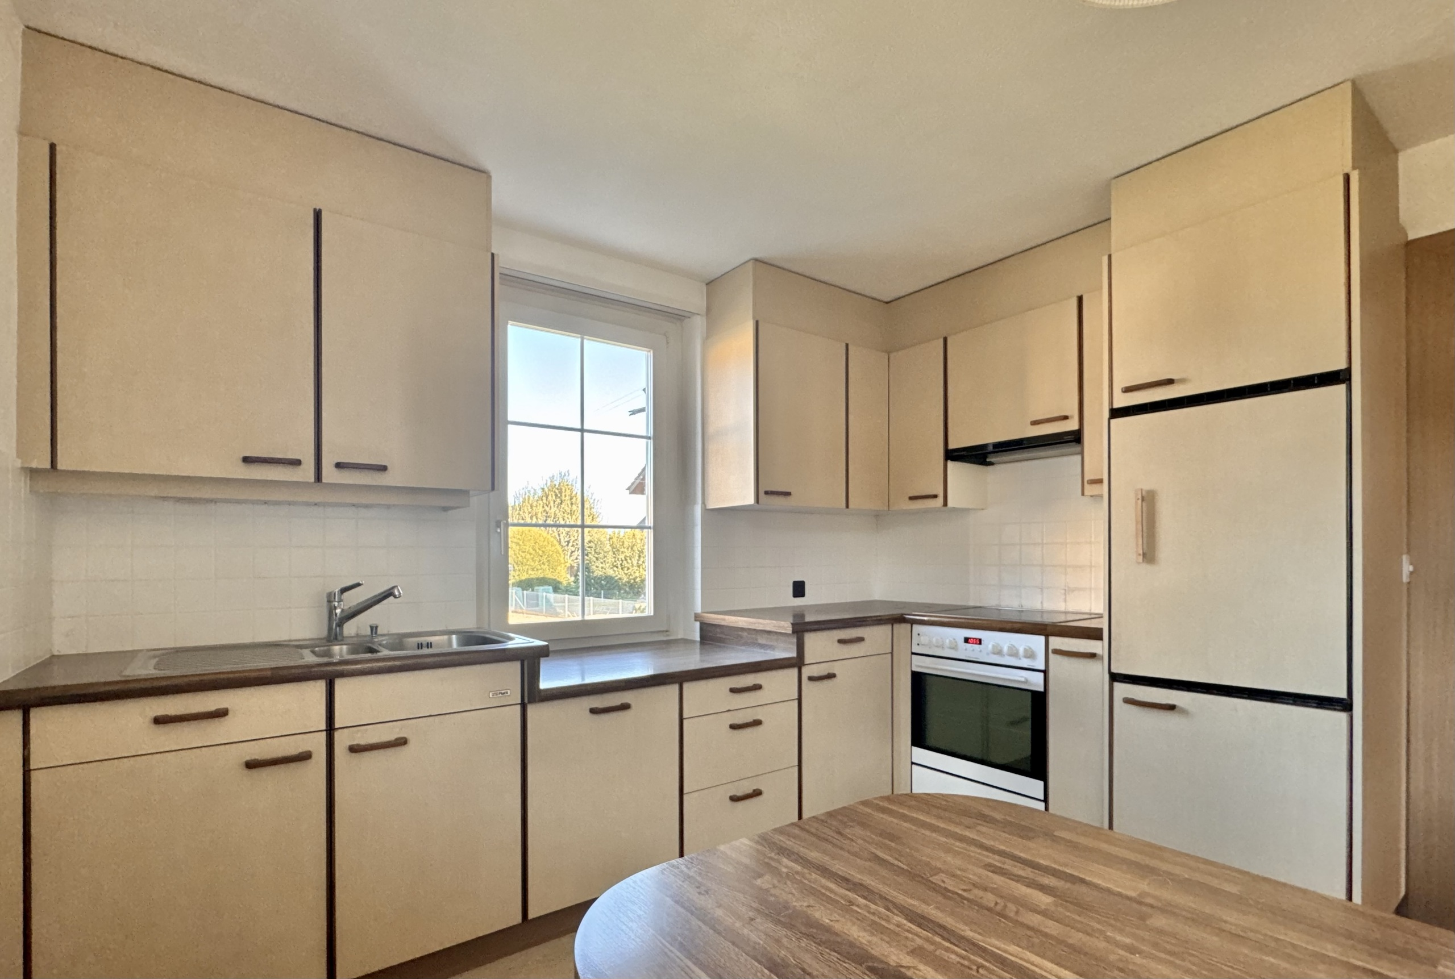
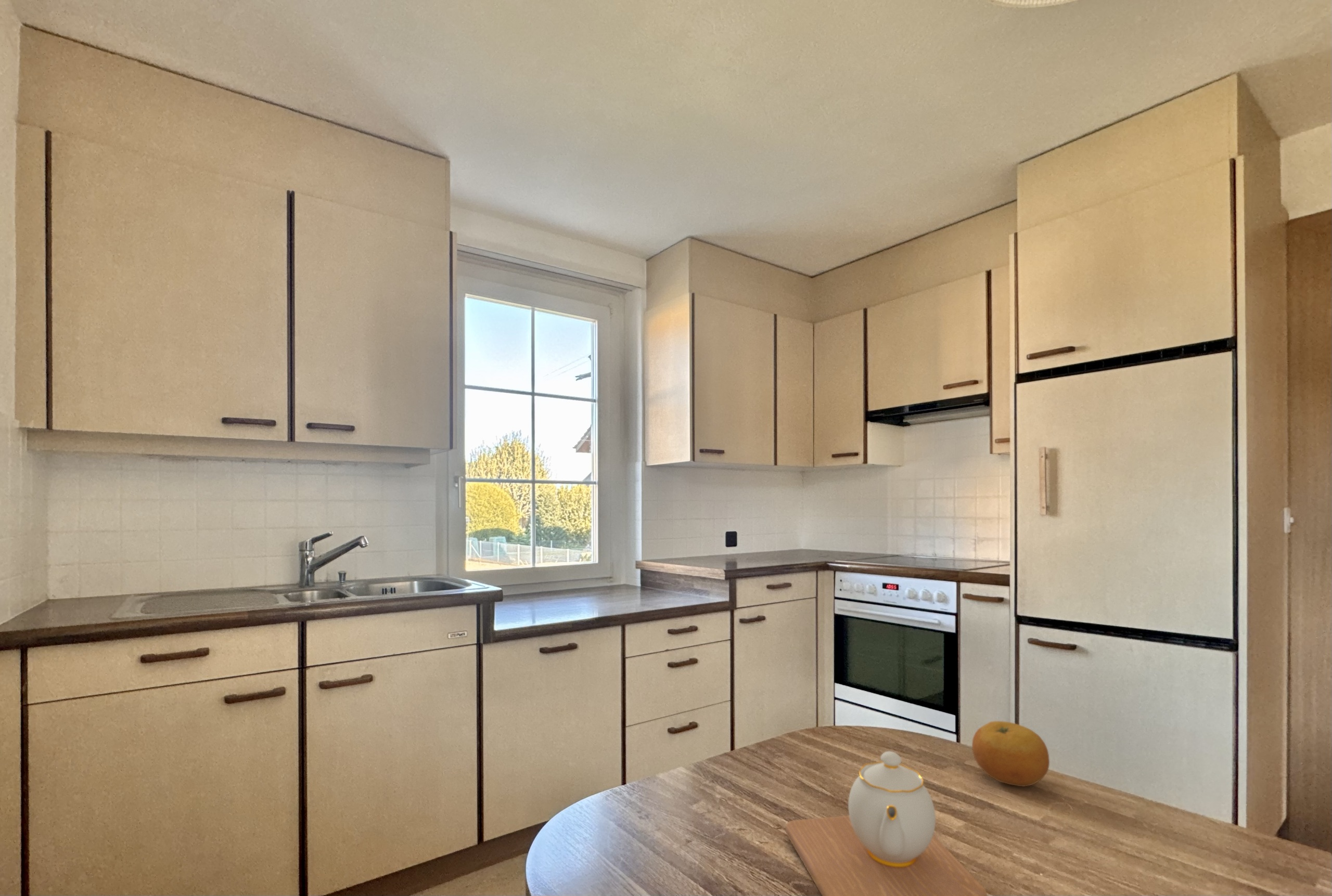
+ fruit [971,720,1050,787]
+ teapot [785,751,988,896]
